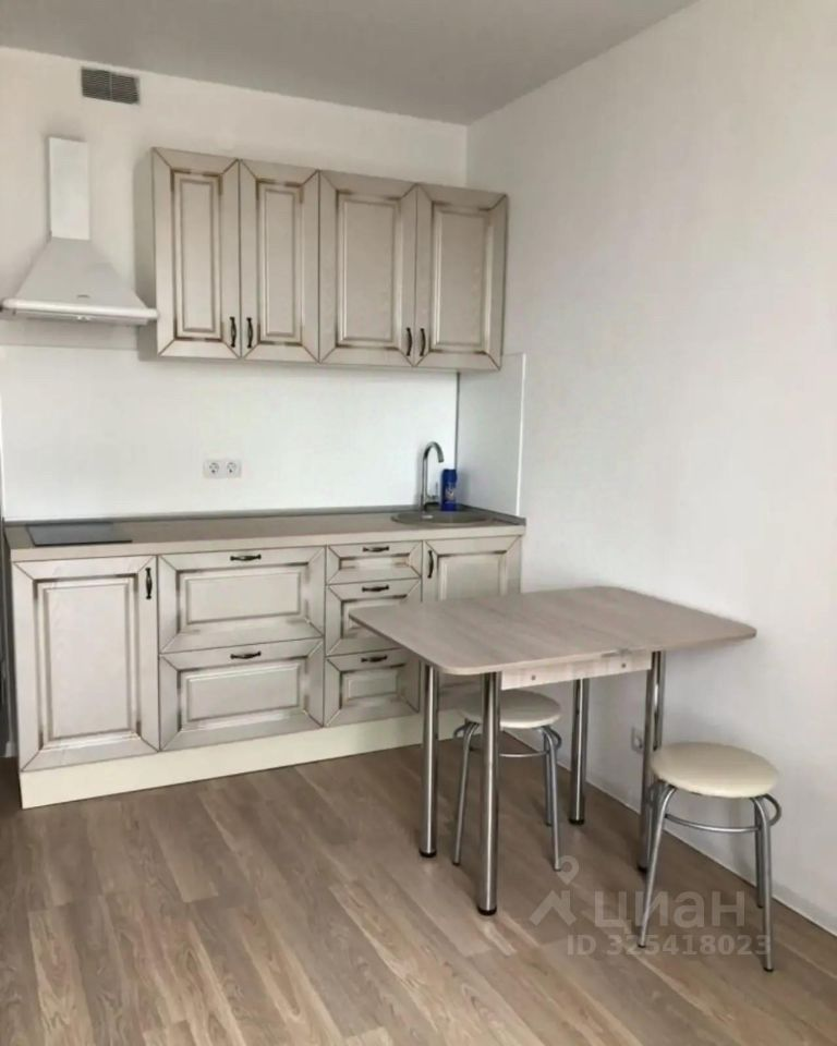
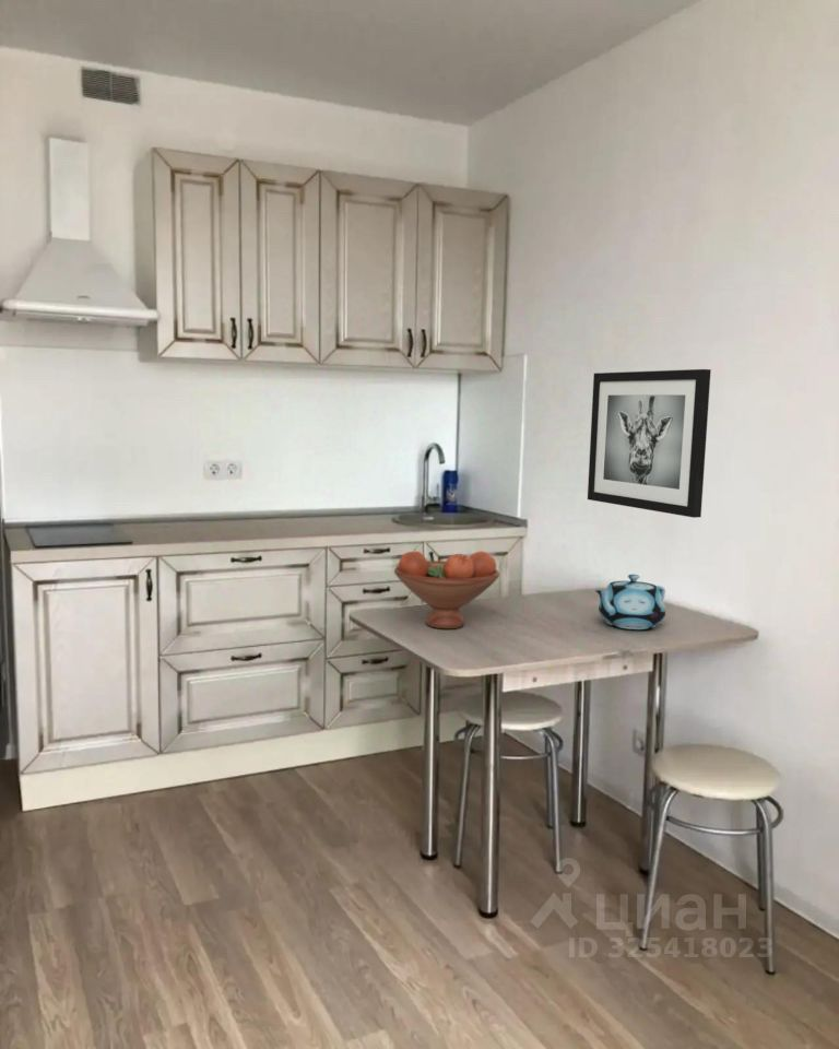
+ teapot [594,574,666,630]
+ fruit bowl [393,550,500,629]
+ wall art [587,368,712,519]
